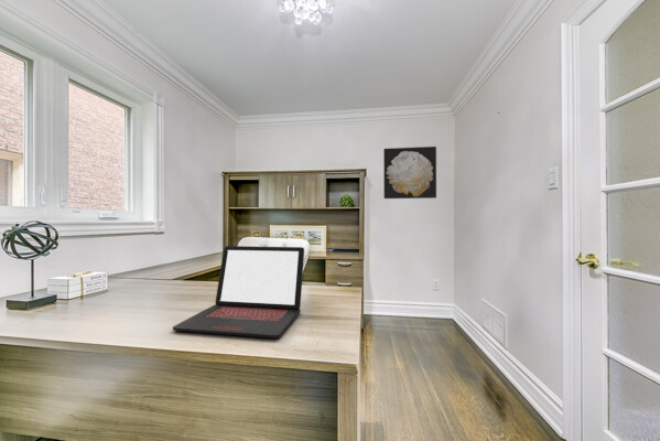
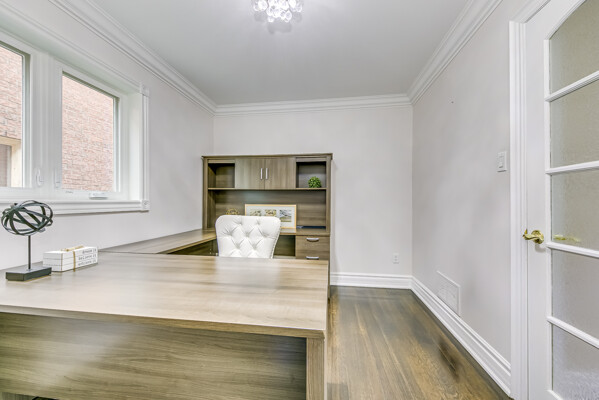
- wall art [382,146,437,200]
- laptop [172,245,305,340]
